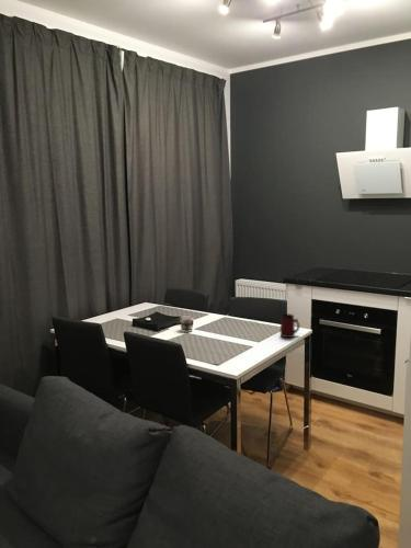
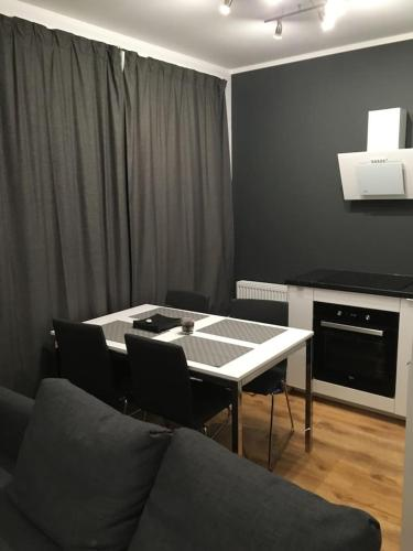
- mug [279,312,300,339]
